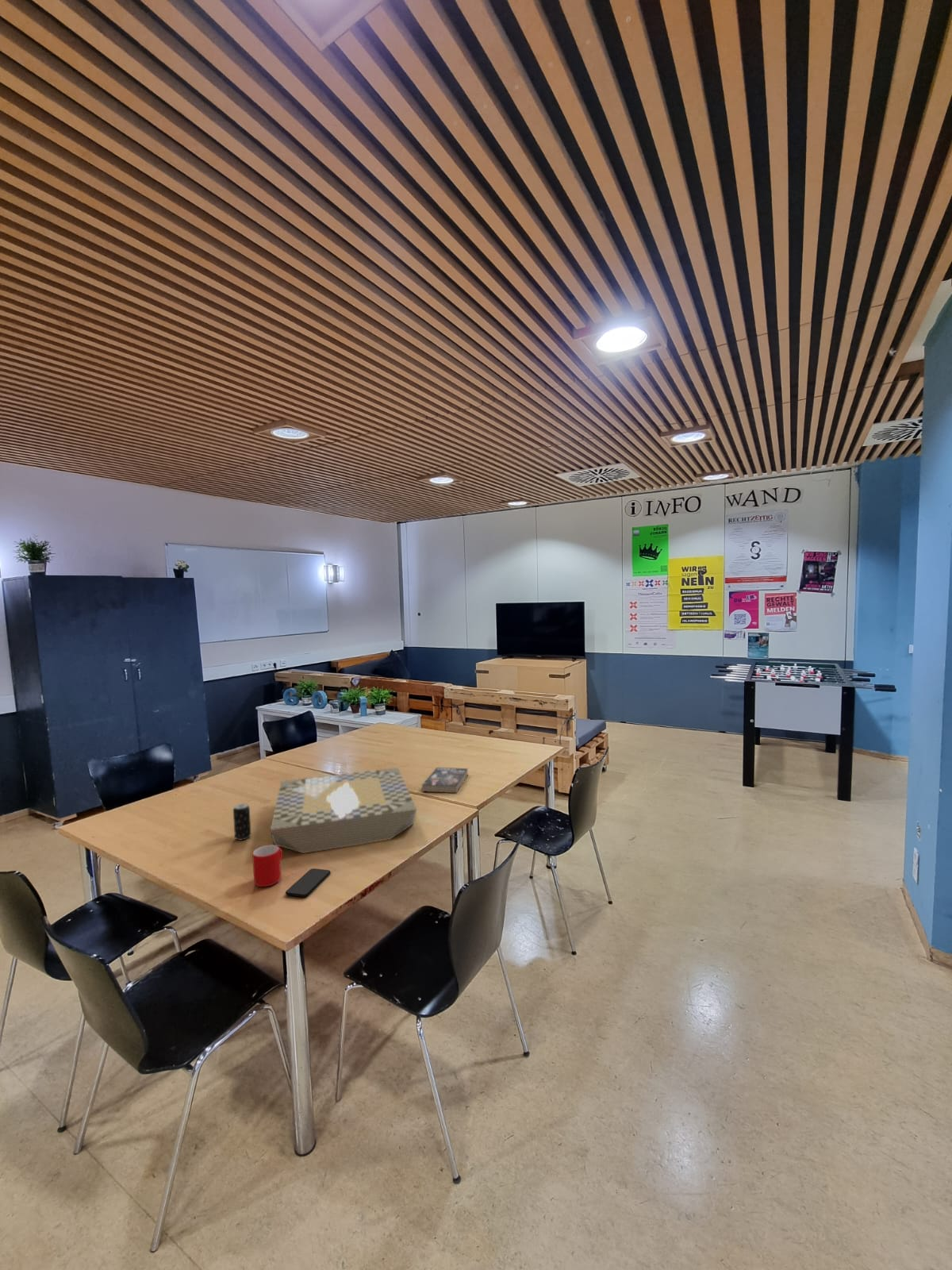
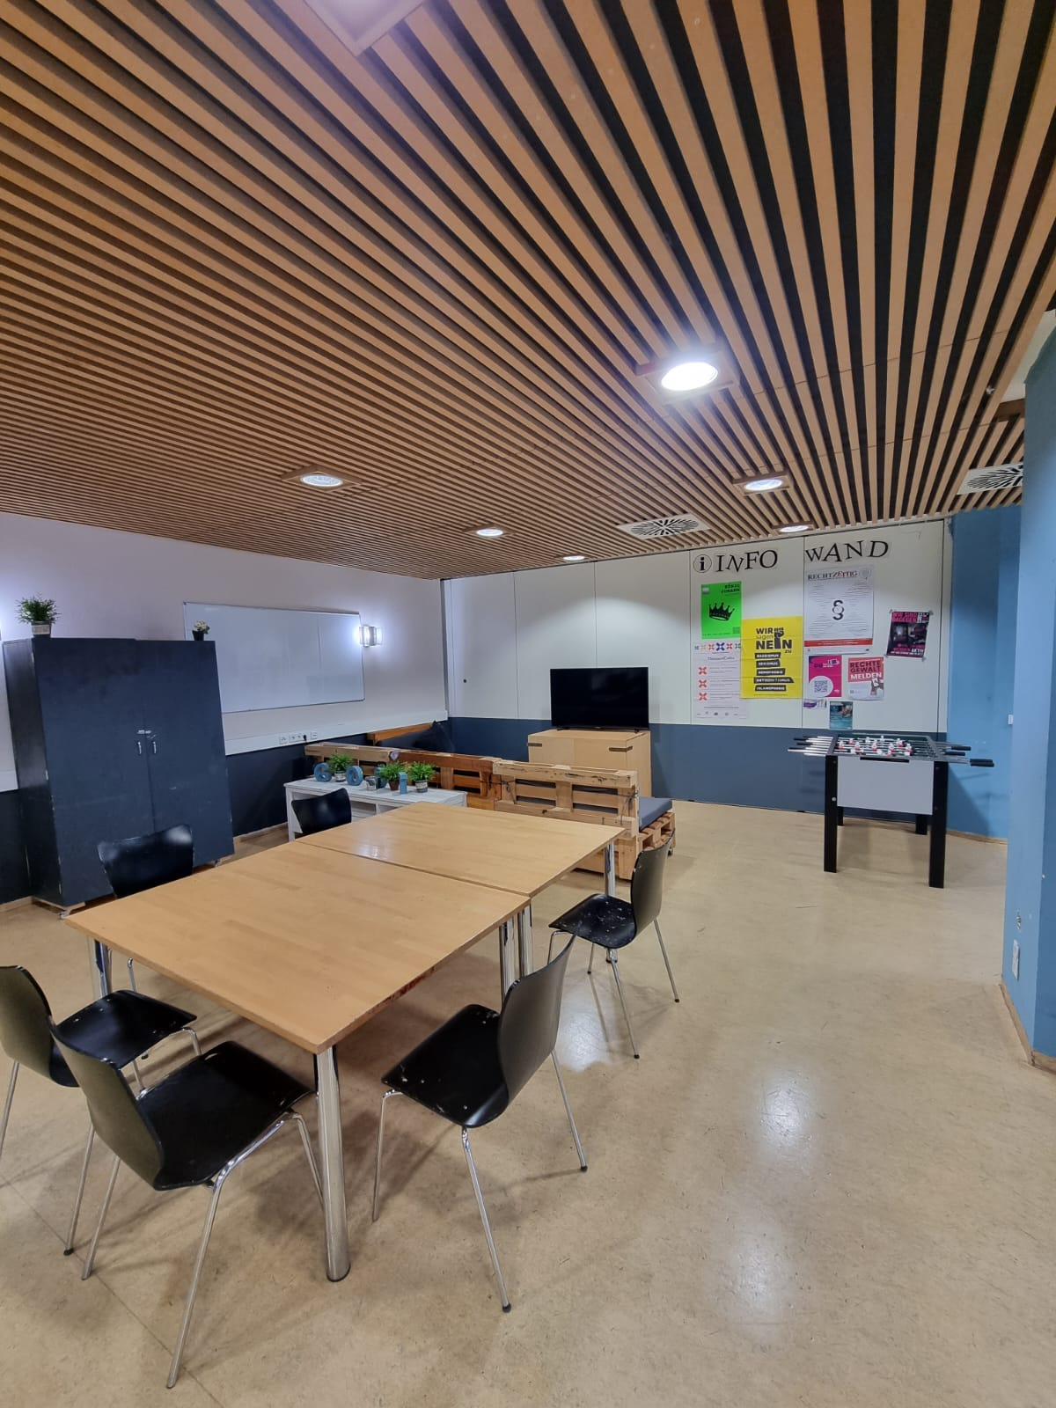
- board game [270,767,417,854]
- book [421,767,469,794]
- mug [251,844,283,887]
- smartphone [285,868,331,898]
- beverage can [232,802,251,841]
